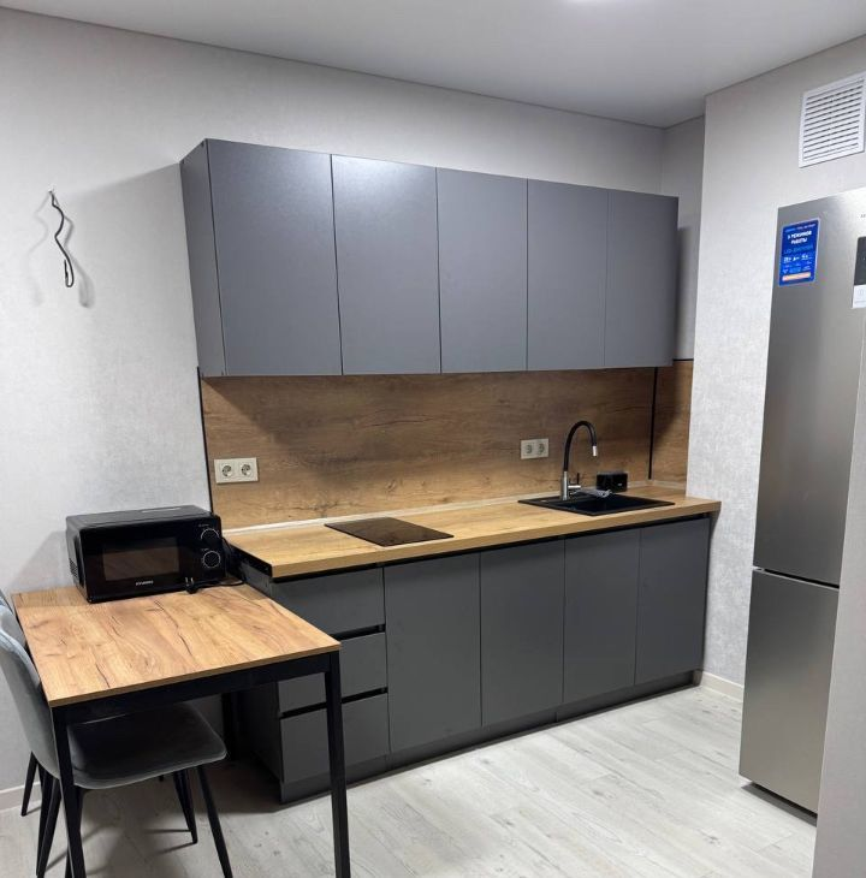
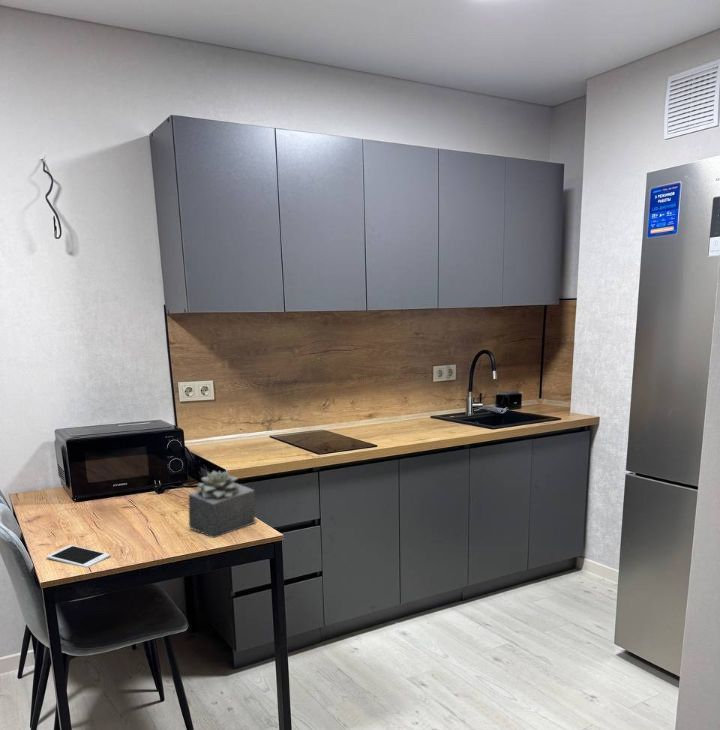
+ cell phone [45,544,111,568]
+ succulent plant [187,470,257,539]
